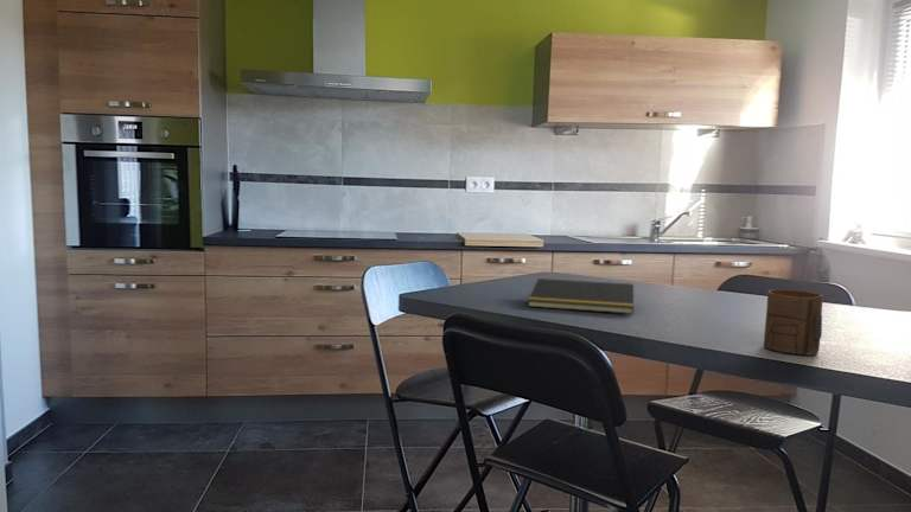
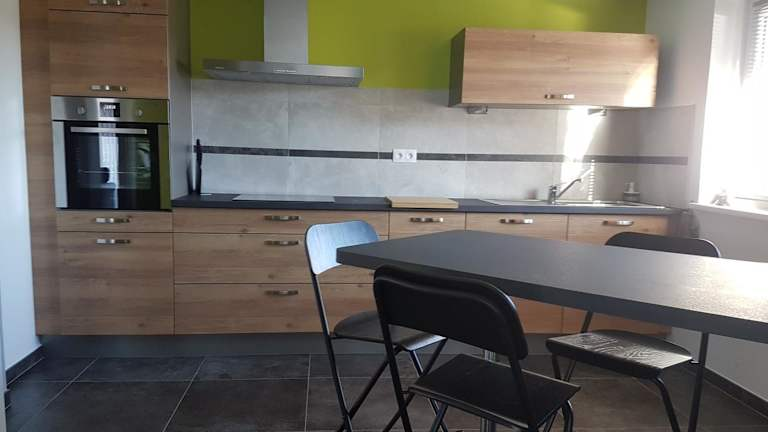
- cup [763,288,824,357]
- notepad [527,277,635,315]
